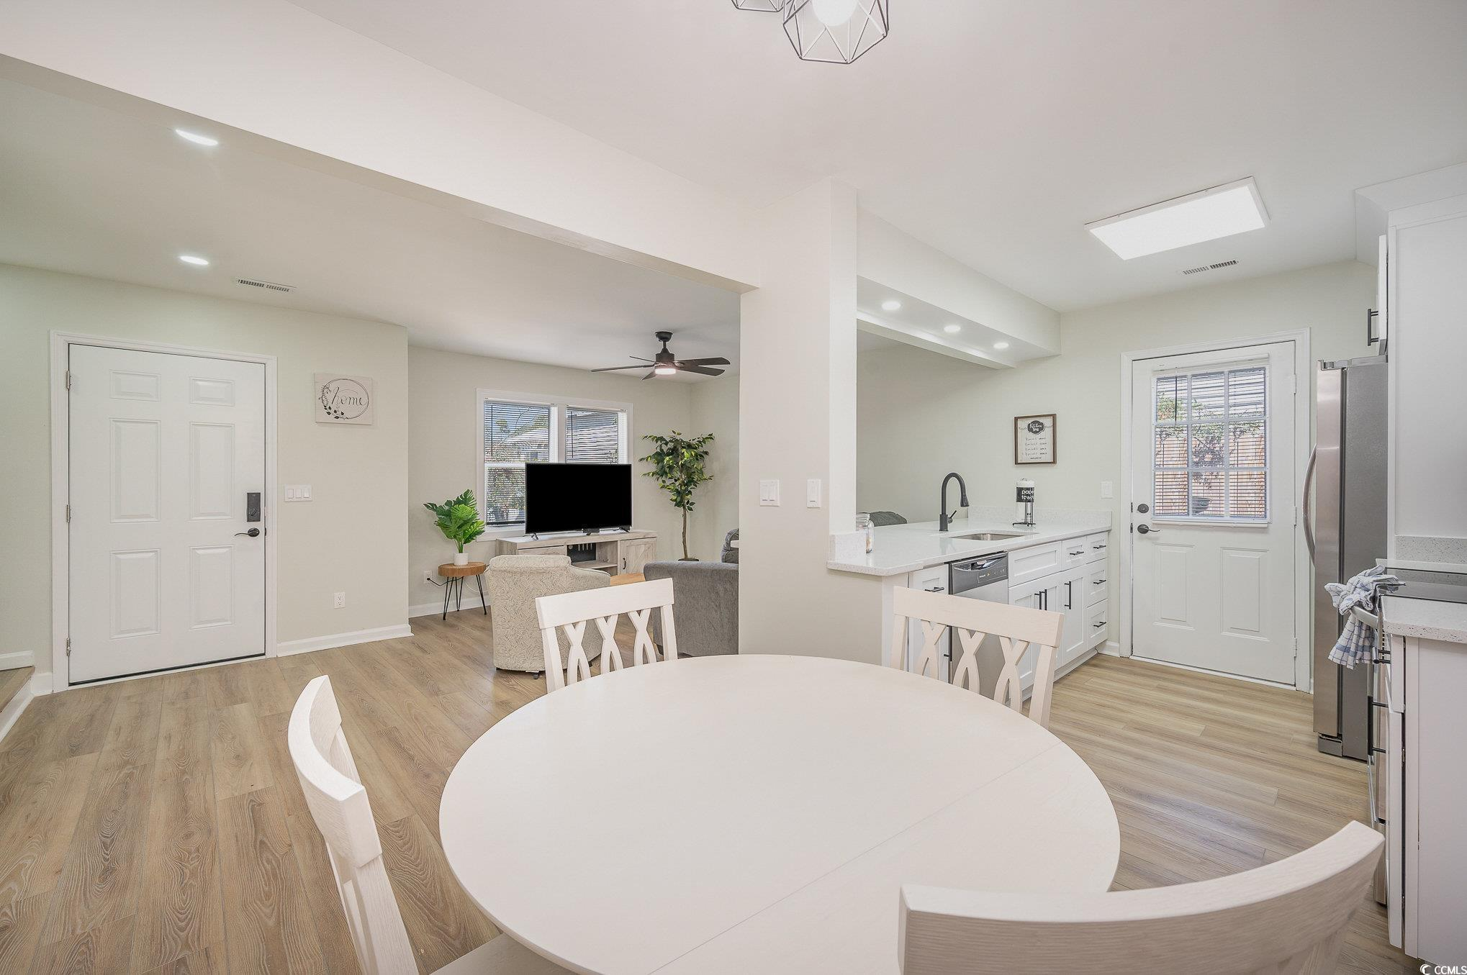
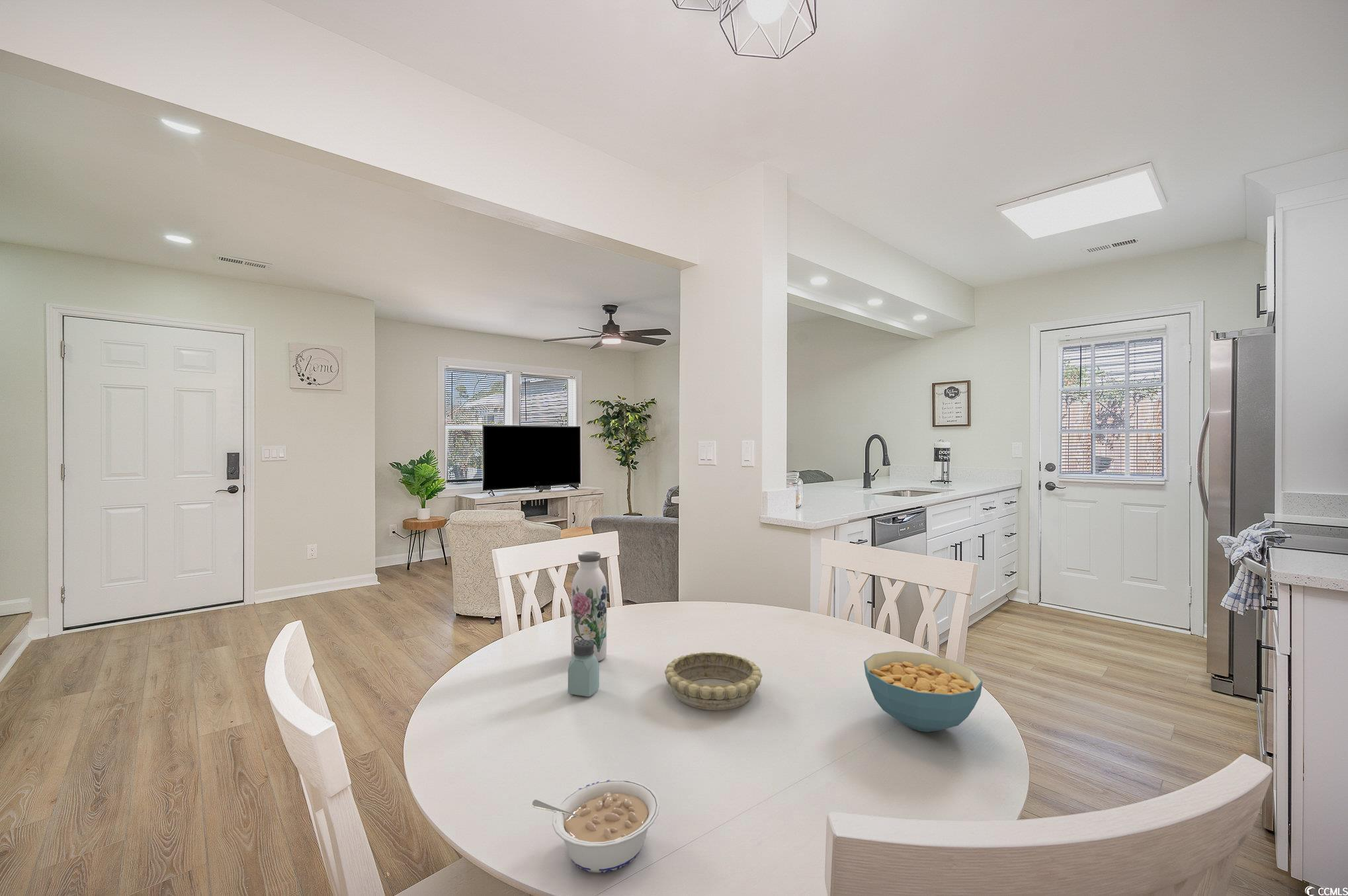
+ saltshaker [568,640,600,698]
+ water bottle [571,551,608,662]
+ cereal bowl [863,651,983,733]
+ decorative bowl [664,651,763,711]
+ legume [532,779,660,874]
